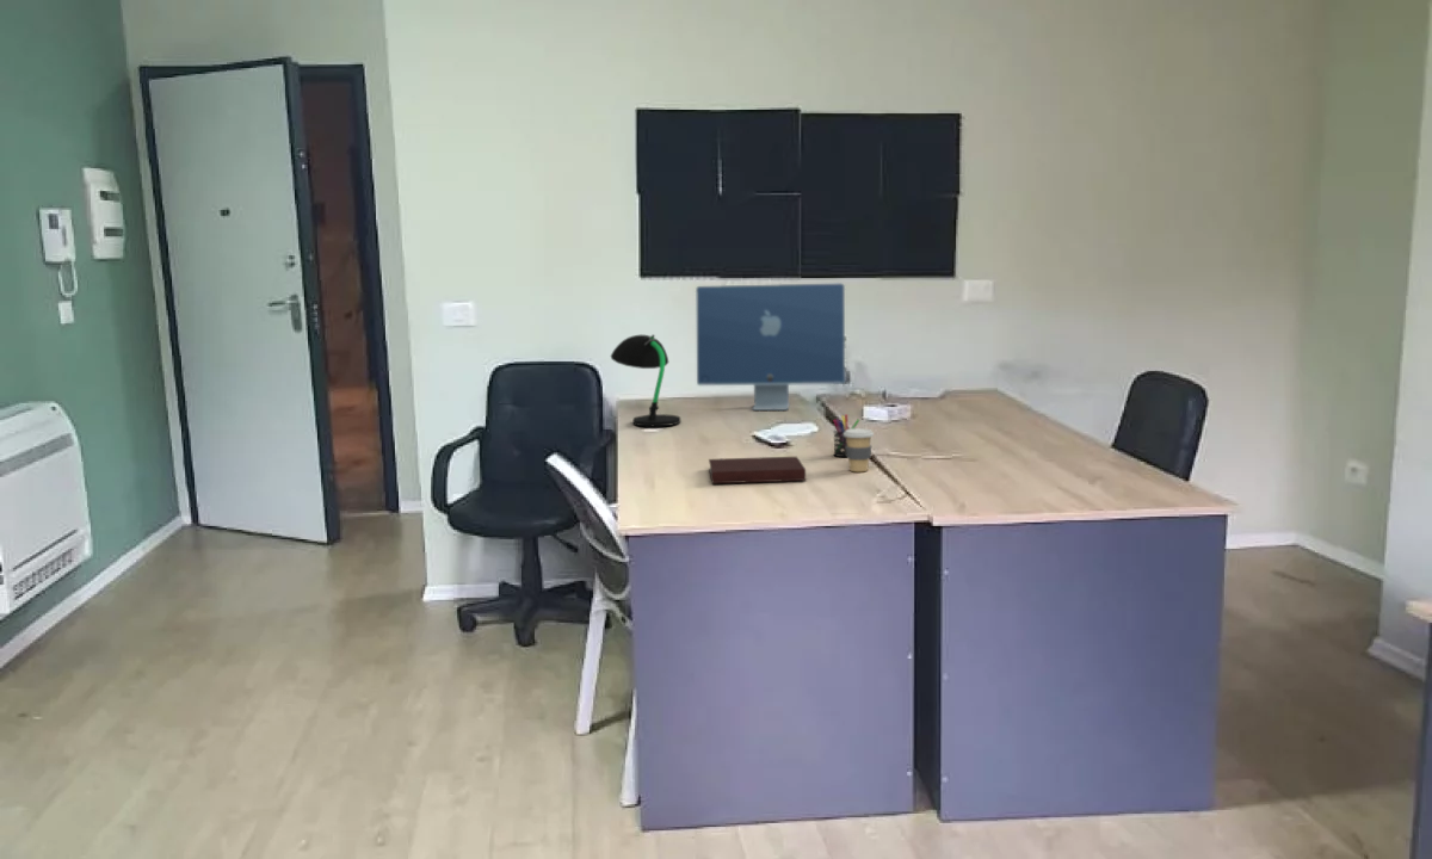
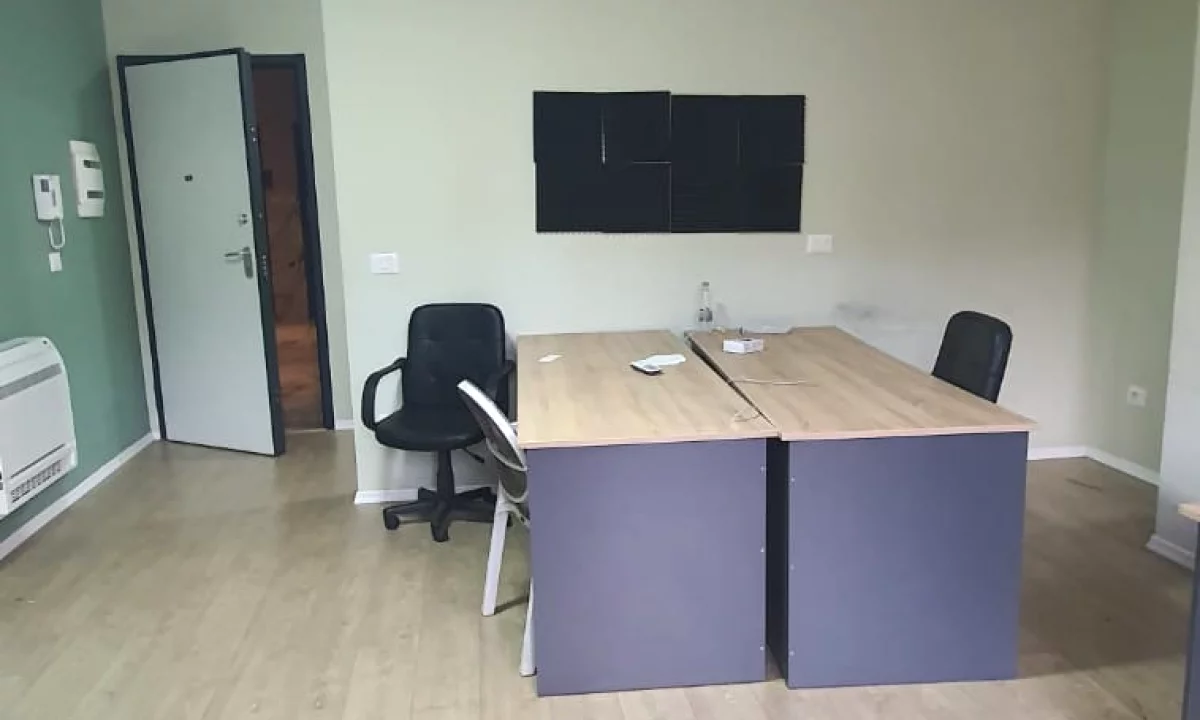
- pen holder [832,413,860,458]
- notebook [708,456,807,484]
- desk lamp [610,333,681,427]
- coffee cup [844,427,875,472]
- computer monitor [695,282,846,412]
